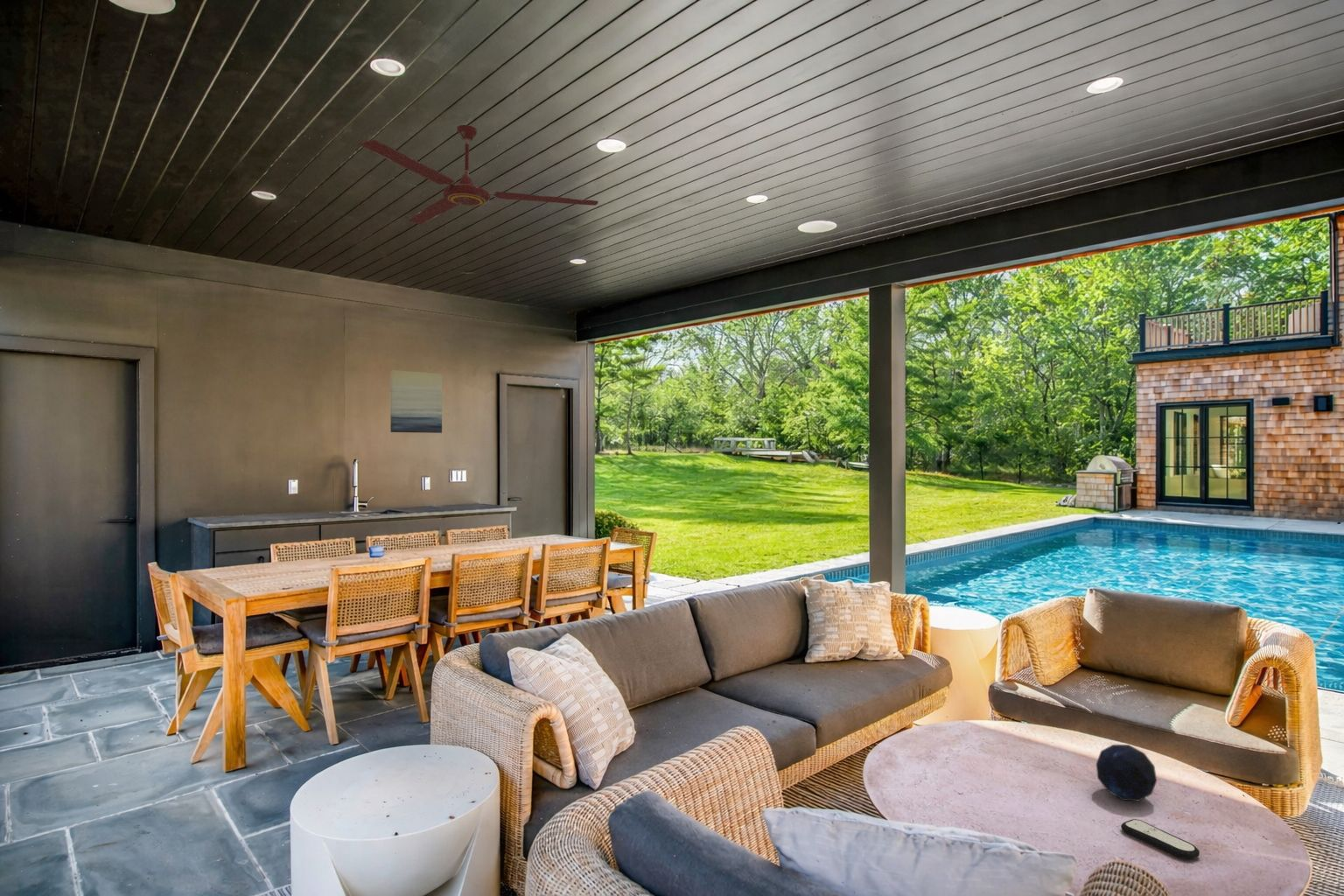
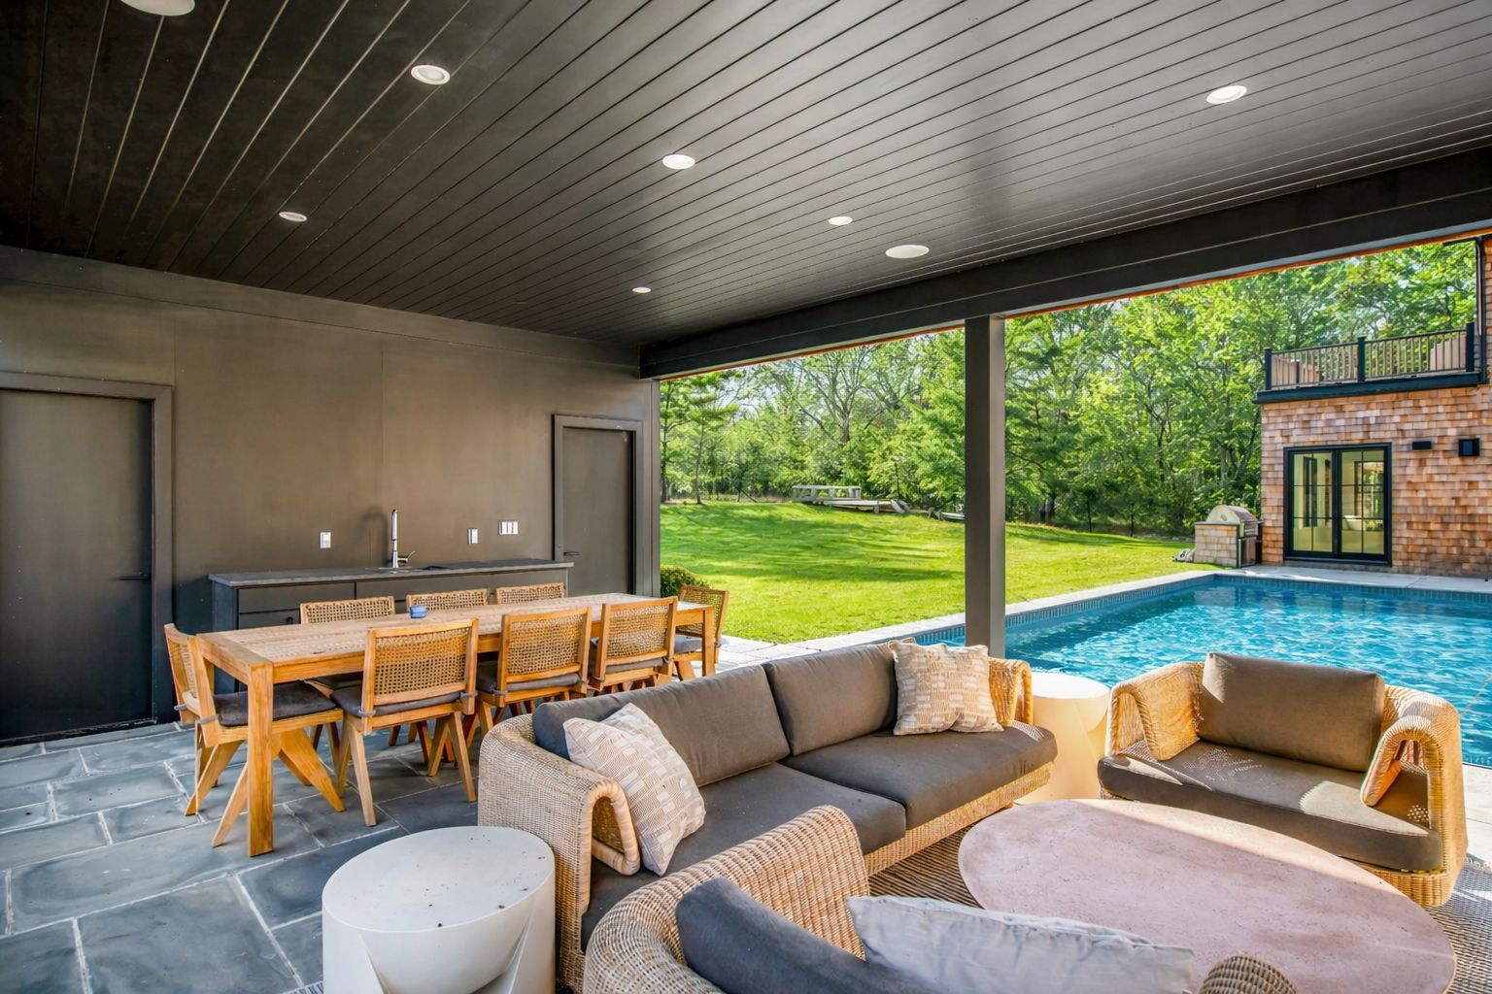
- remote control [1120,818,1201,860]
- decorative orb [1096,744,1158,802]
- wall art [389,369,443,434]
- ceiling fan [359,124,599,225]
